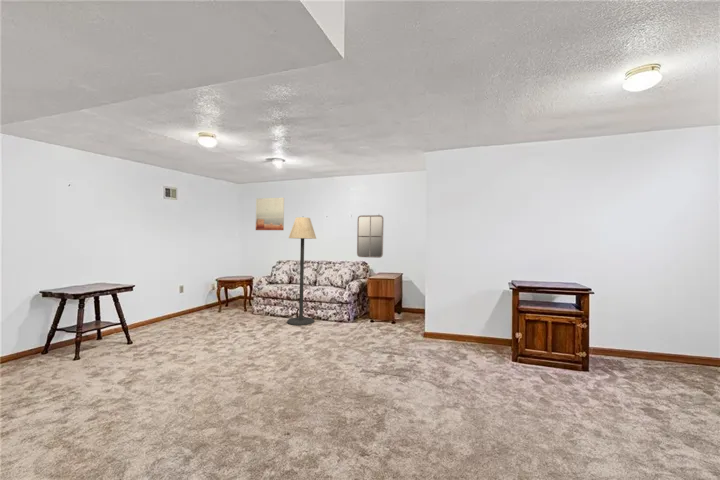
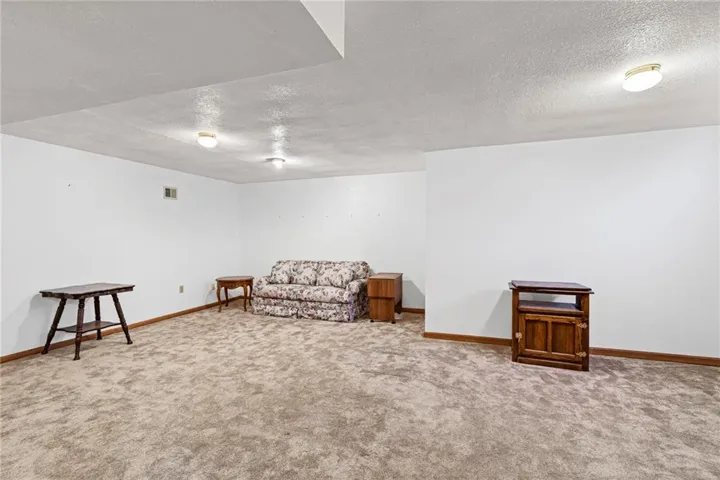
- home mirror [356,214,385,259]
- floor lamp [286,216,317,326]
- wall art [255,197,285,231]
